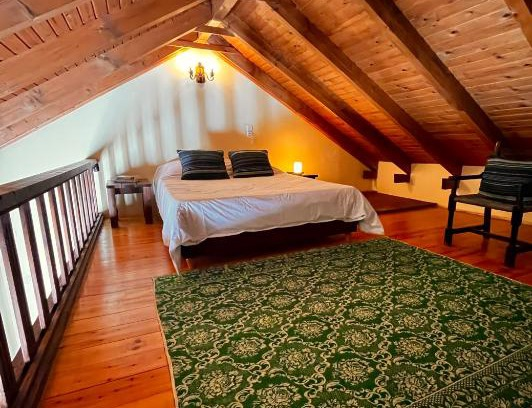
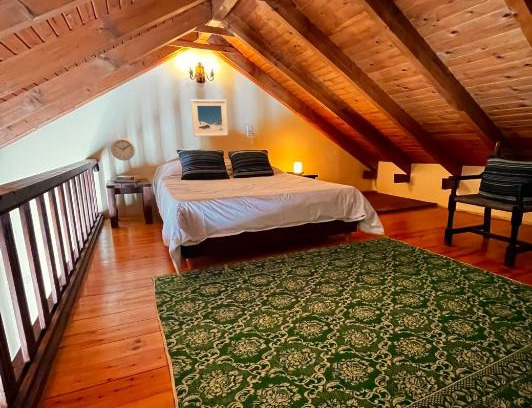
+ wall clock [110,137,136,162]
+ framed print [190,99,229,138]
